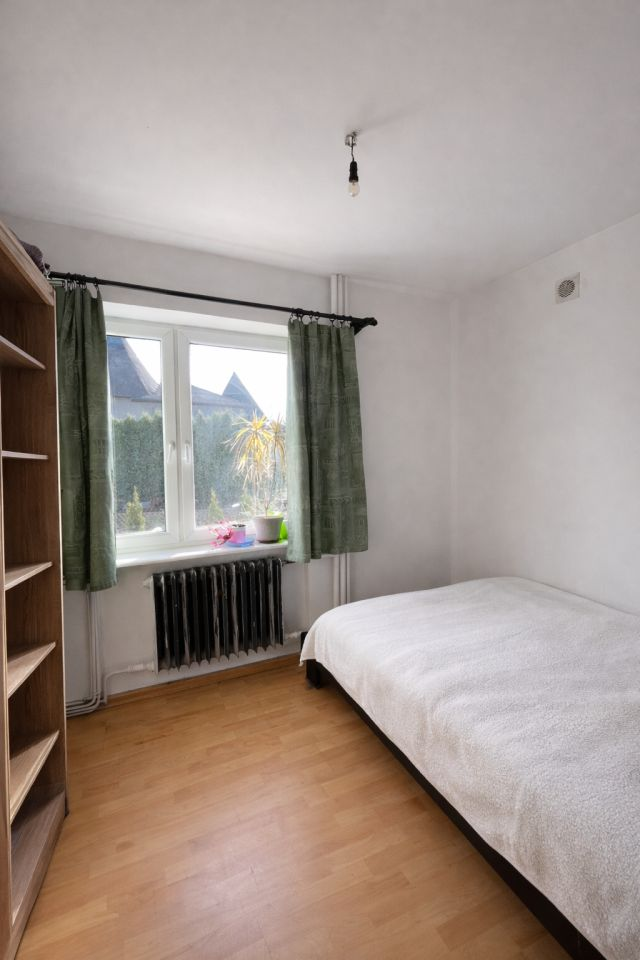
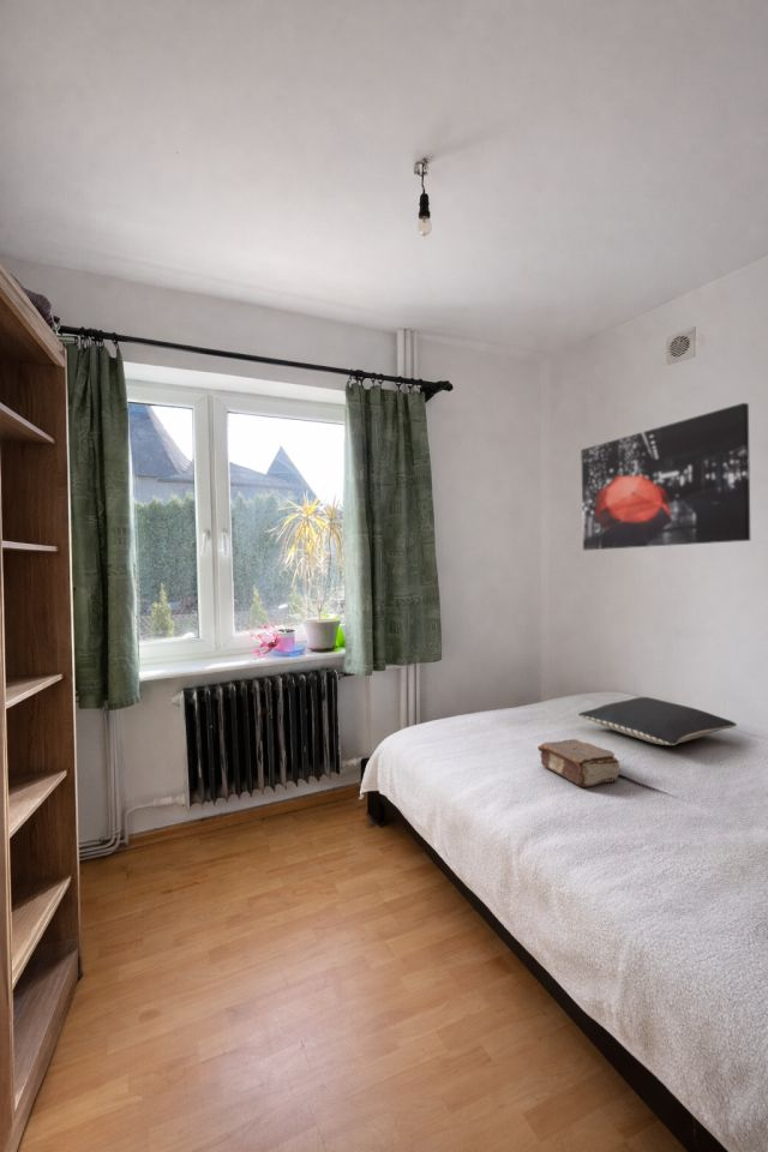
+ book [536,738,622,788]
+ wall art [580,402,751,551]
+ pillow [577,696,738,746]
